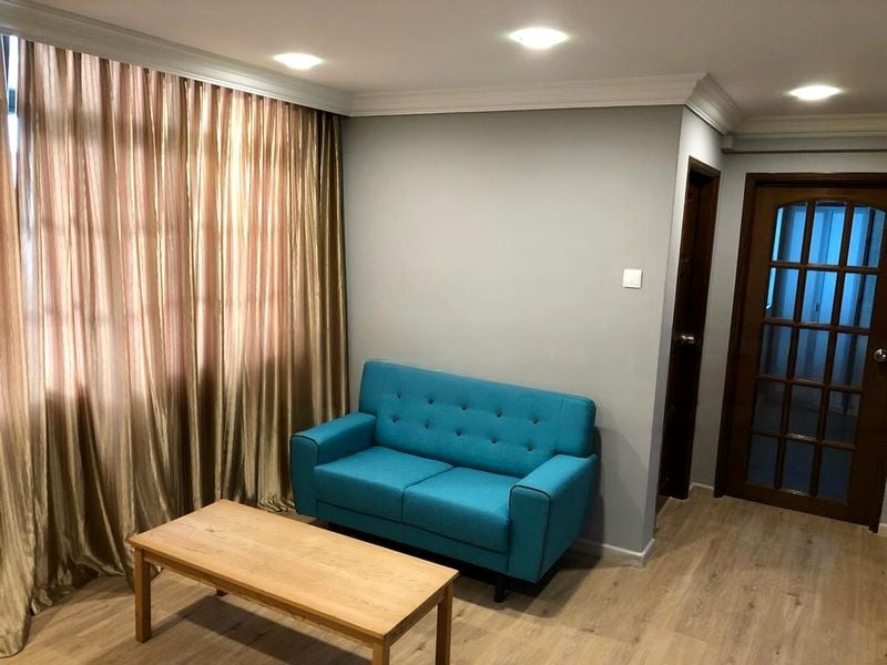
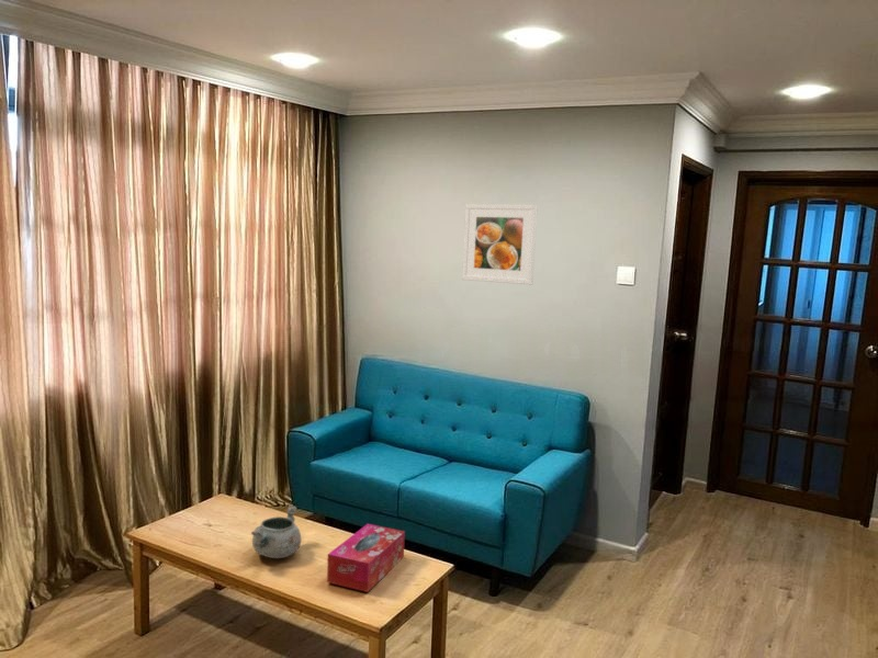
+ decorative bowl [250,504,302,559]
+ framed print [461,203,539,286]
+ tissue box [326,523,406,593]
